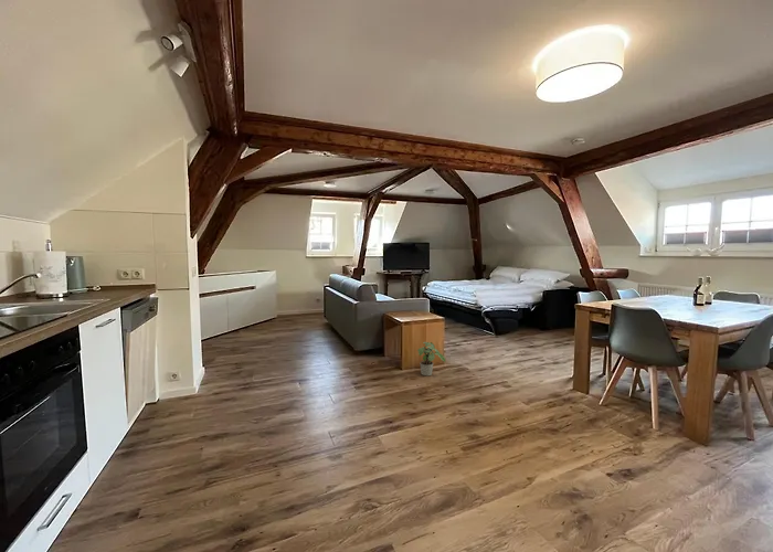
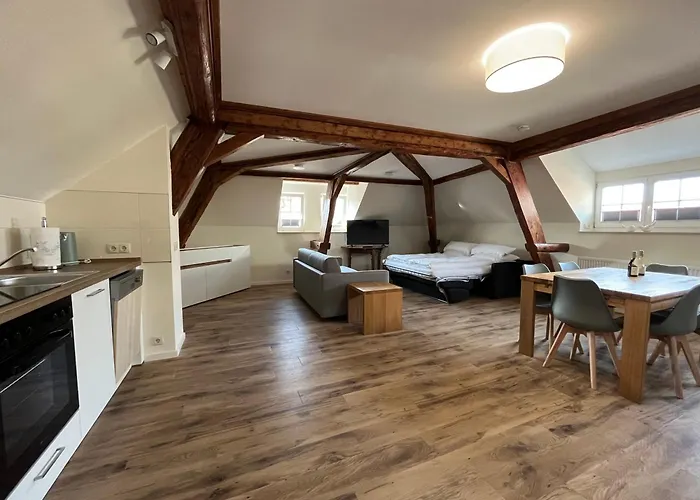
- potted plant [416,341,446,376]
